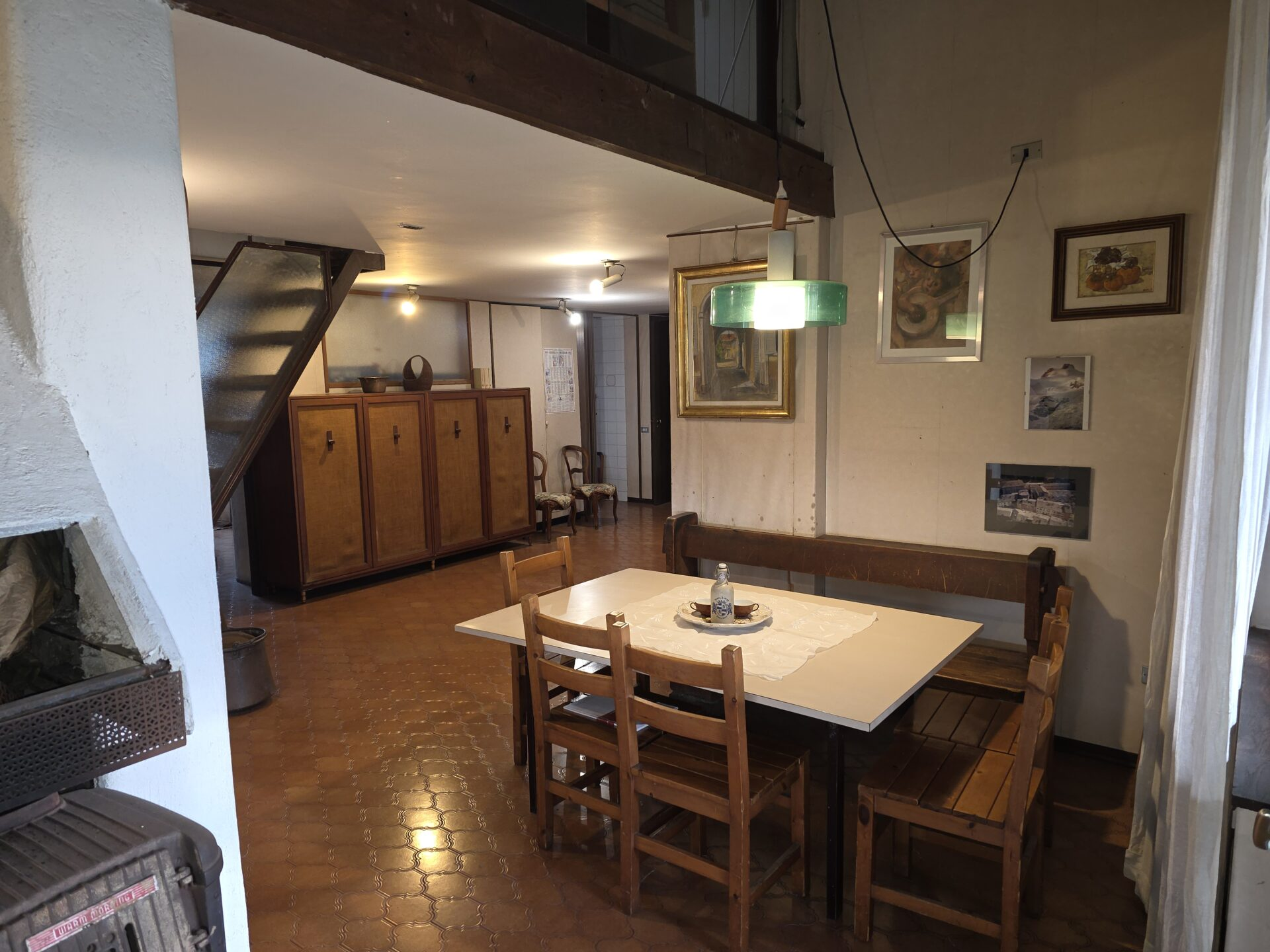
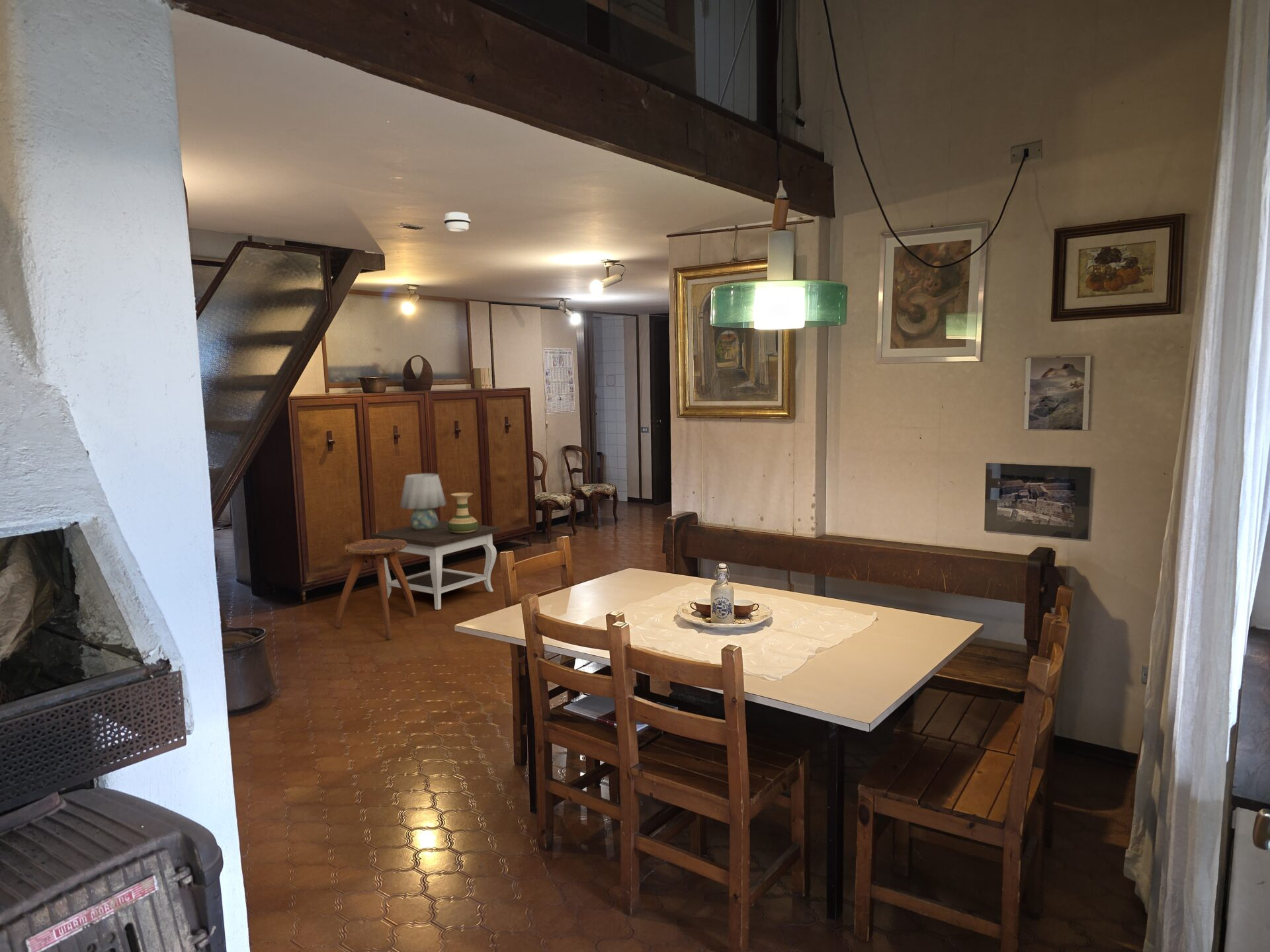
+ table lamp [400,473,447,530]
+ side table [370,520,500,611]
+ stool [335,539,417,640]
+ vase [448,492,479,534]
+ smoke detector [443,212,471,232]
